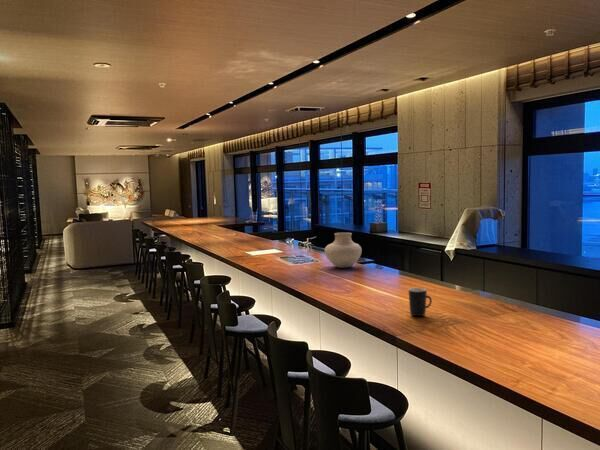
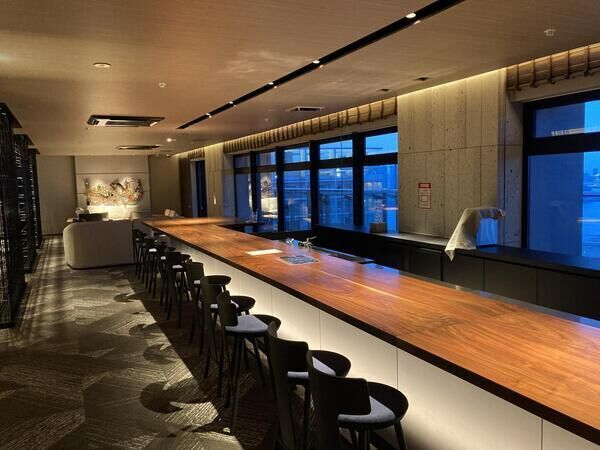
- vase [324,232,363,269]
- mug [407,287,433,317]
